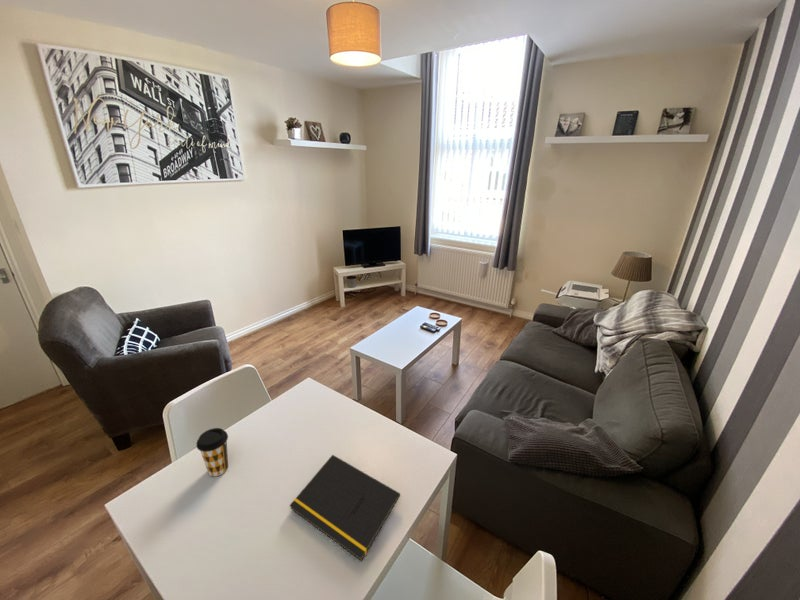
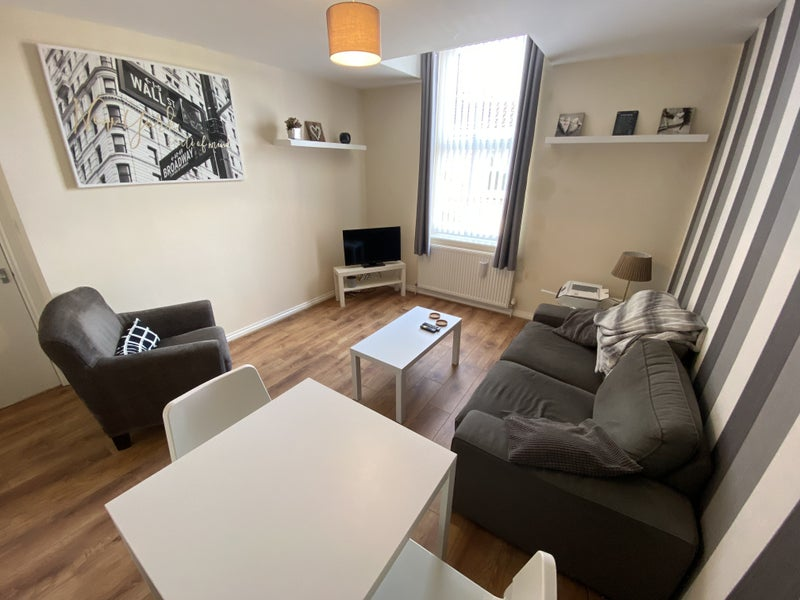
- coffee cup [195,427,229,477]
- notepad [289,454,401,562]
